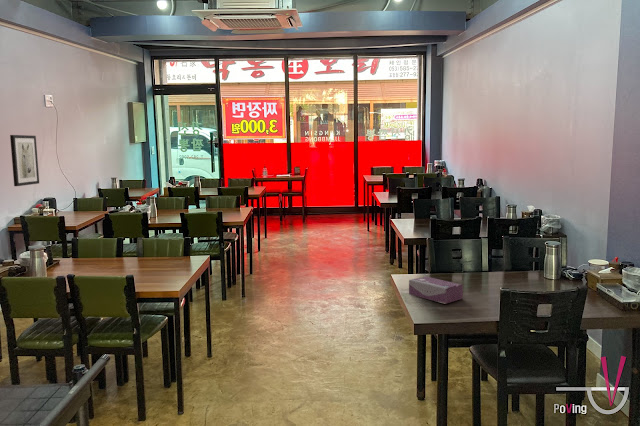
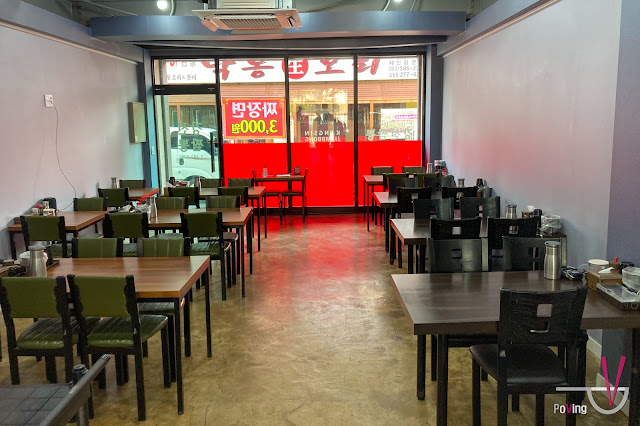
- tissue box [408,276,464,305]
- wall art [9,134,40,187]
